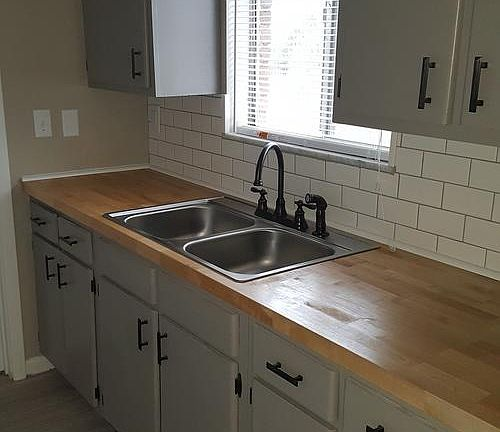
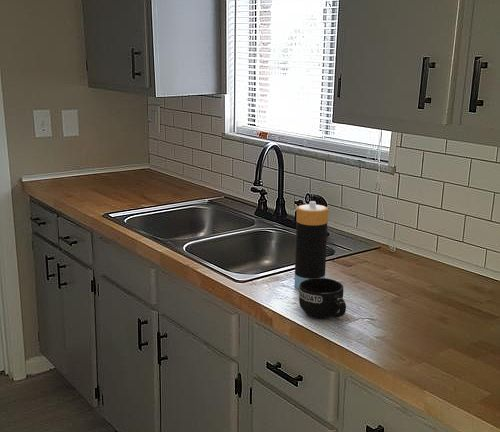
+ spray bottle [294,200,329,290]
+ mug [298,277,347,320]
